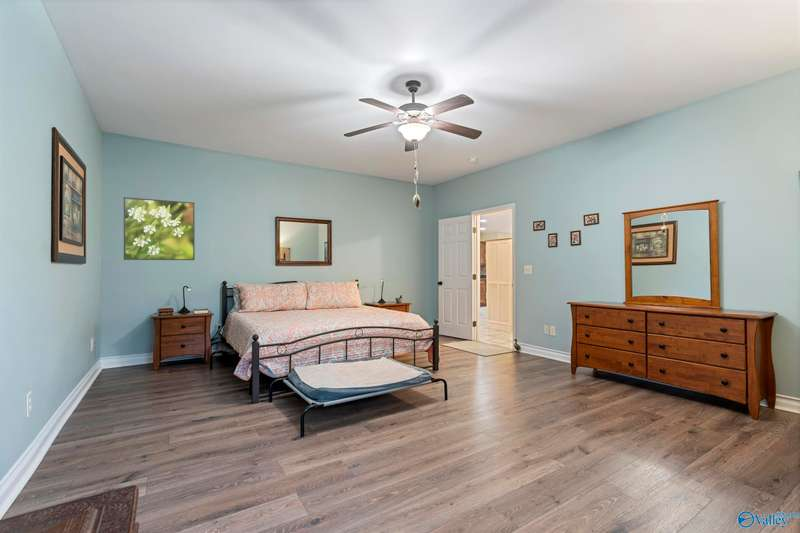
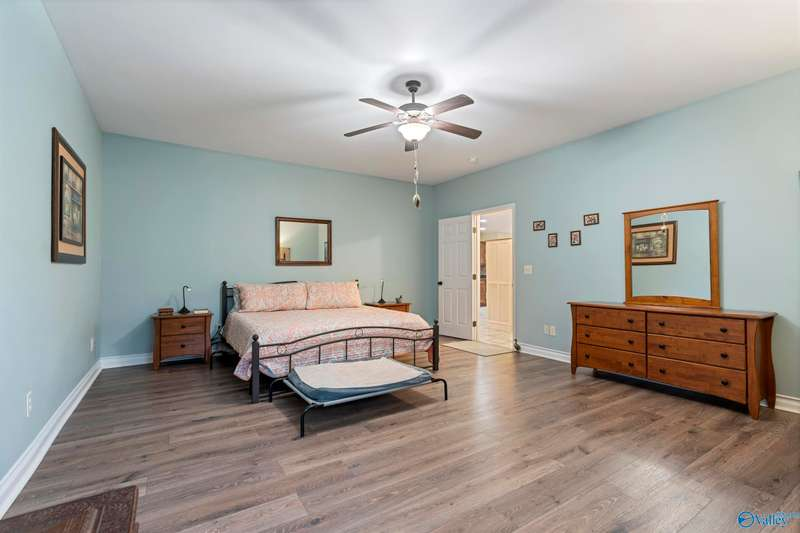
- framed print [123,196,196,261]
